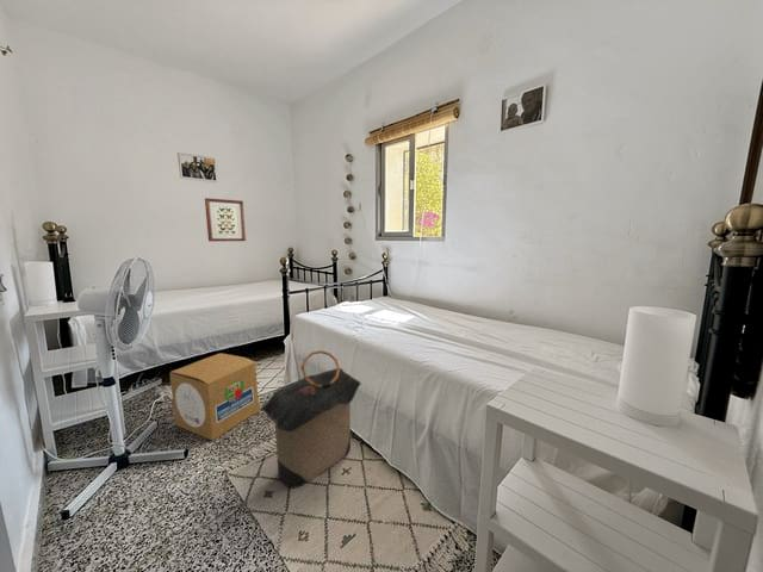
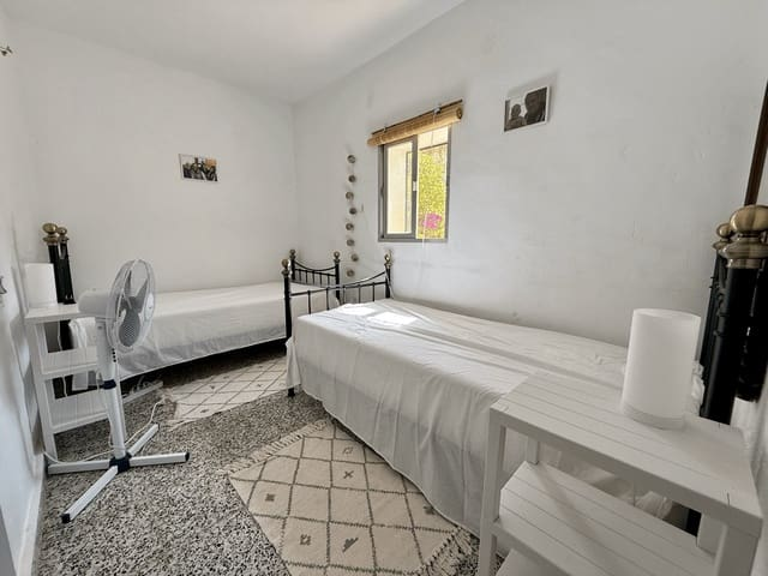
- wall art [204,197,247,242]
- cardboard box [168,353,260,441]
- laundry hamper [259,349,362,490]
